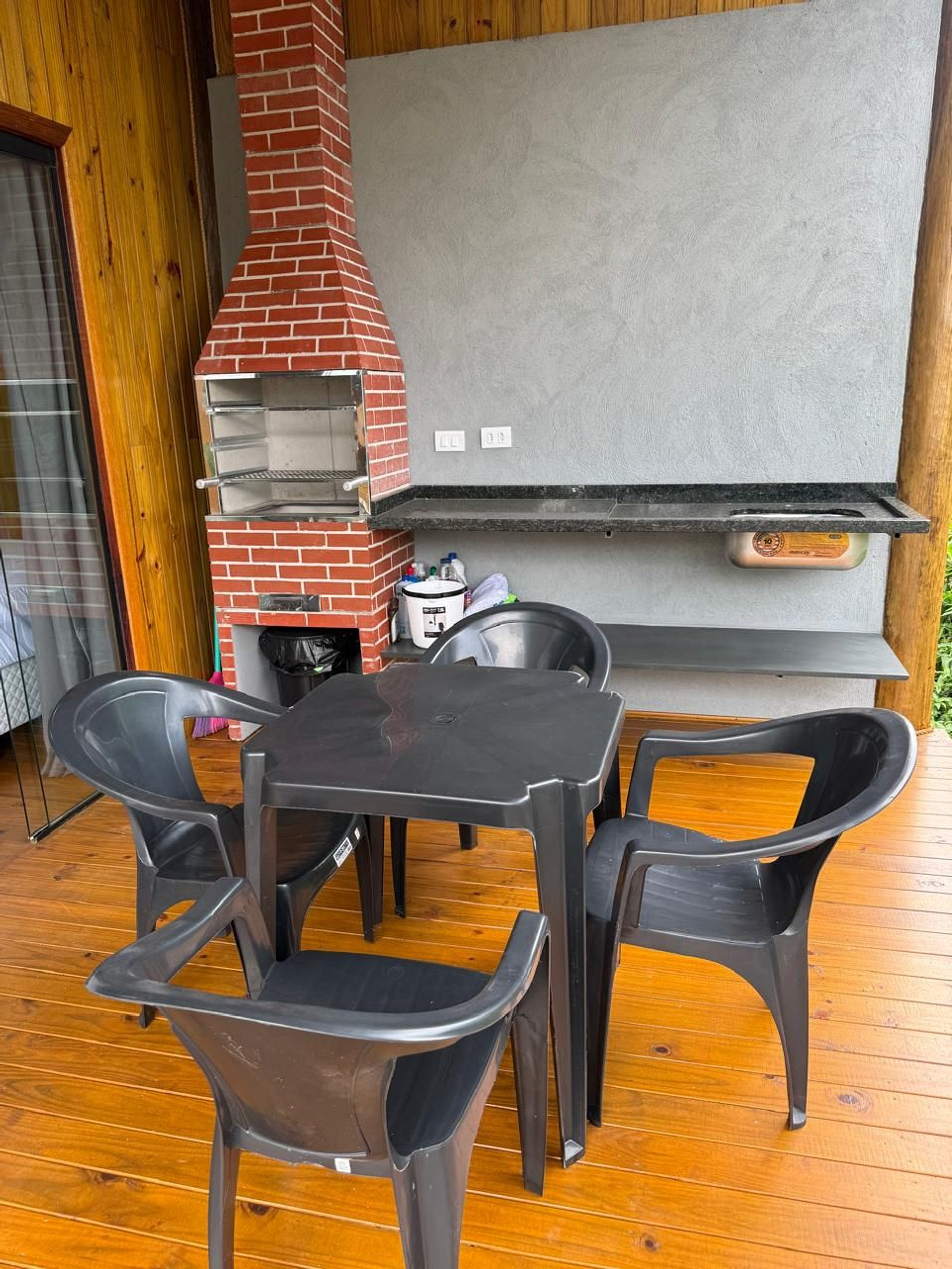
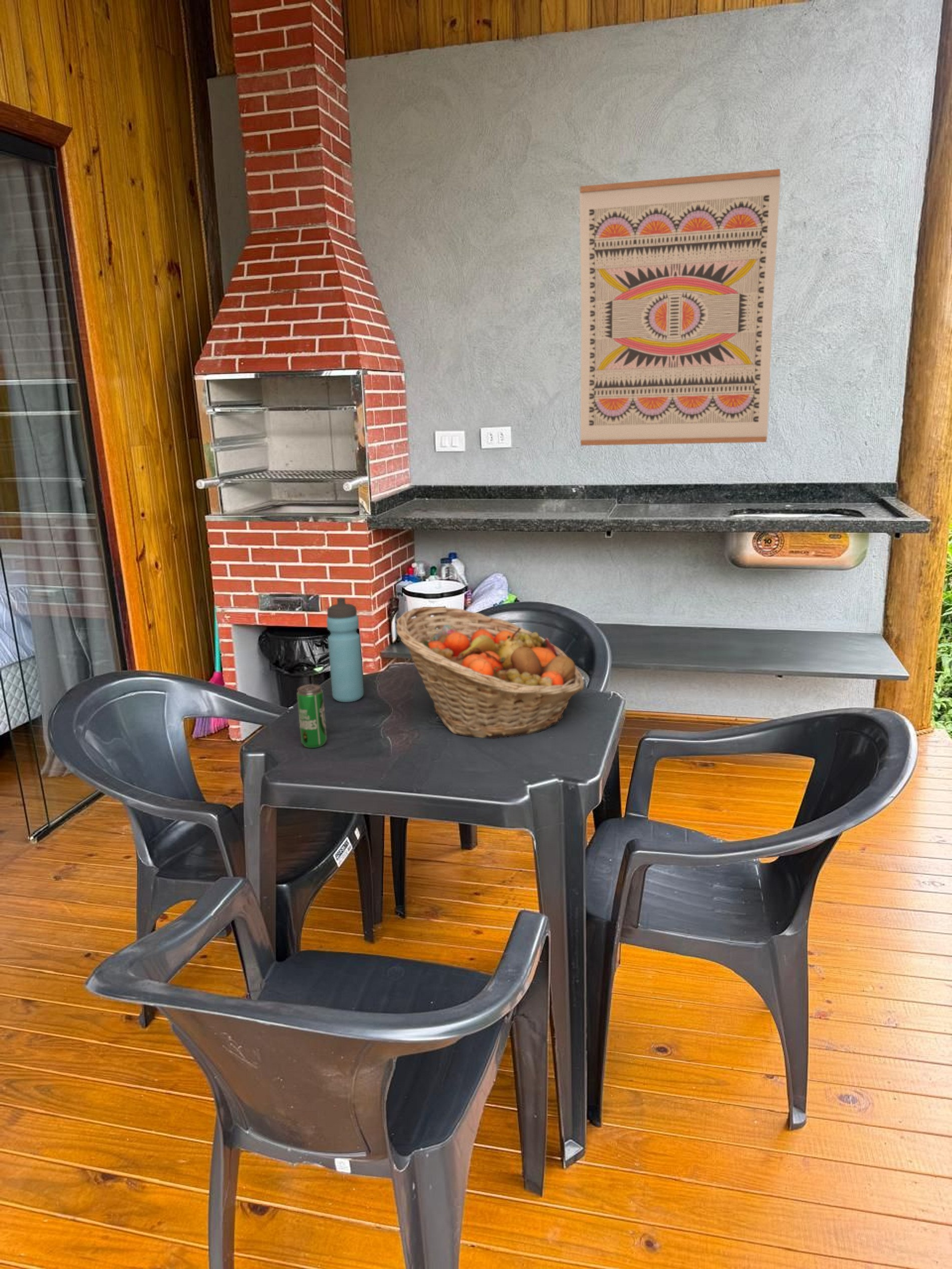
+ fruit basket [395,606,585,739]
+ wall art [579,168,781,446]
+ water bottle [326,597,364,703]
+ beverage can [297,684,327,748]
